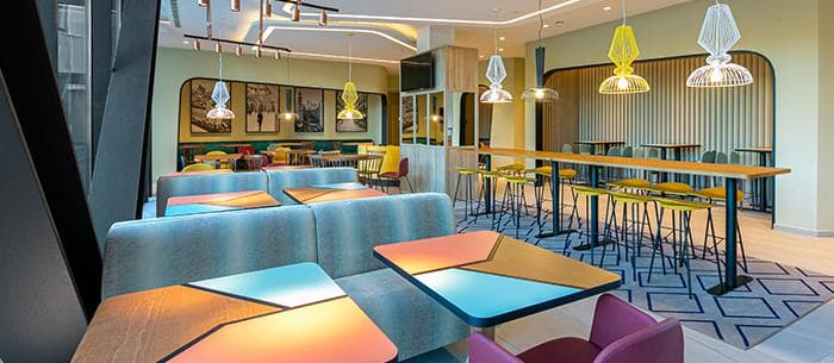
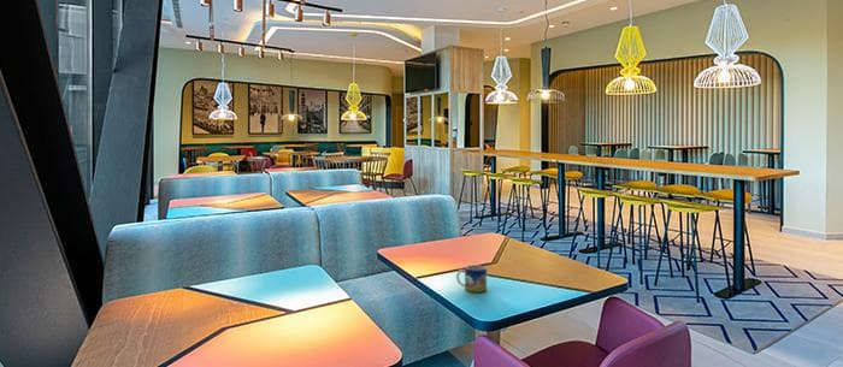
+ mug [455,264,488,294]
